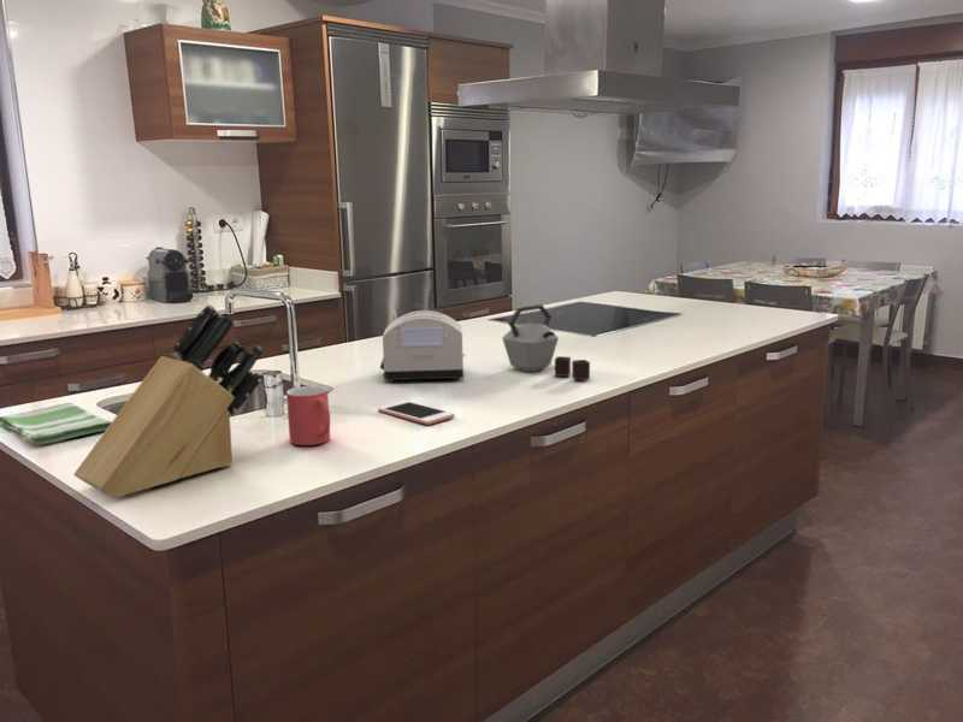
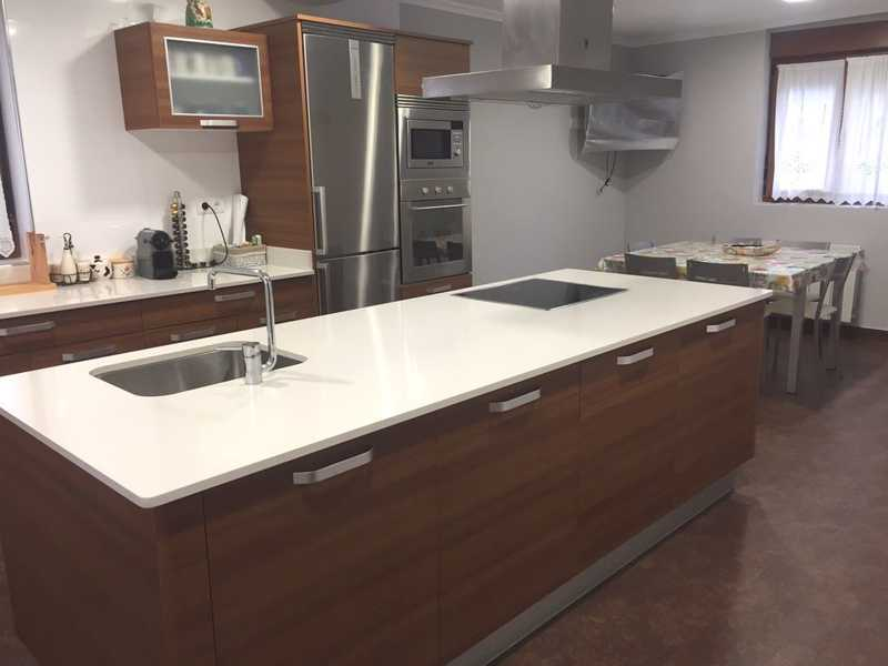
- mug [285,385,331,446]
- knife block [72,303,265,498]
- dish towel [0,401,112,446]
- cell phone [377,400,456,426]
- kettle [501,303,591,381]
- toaster [379,309,466,383]
